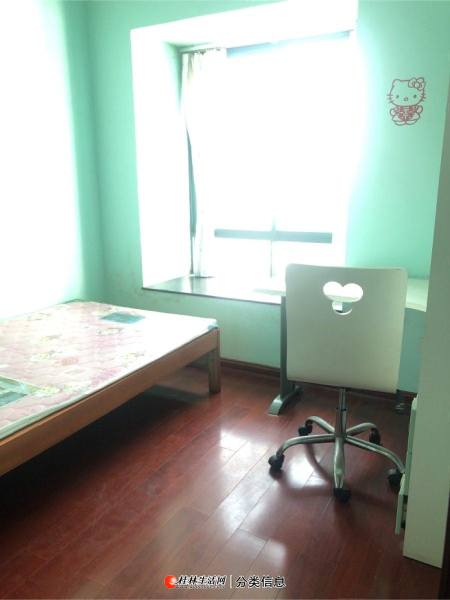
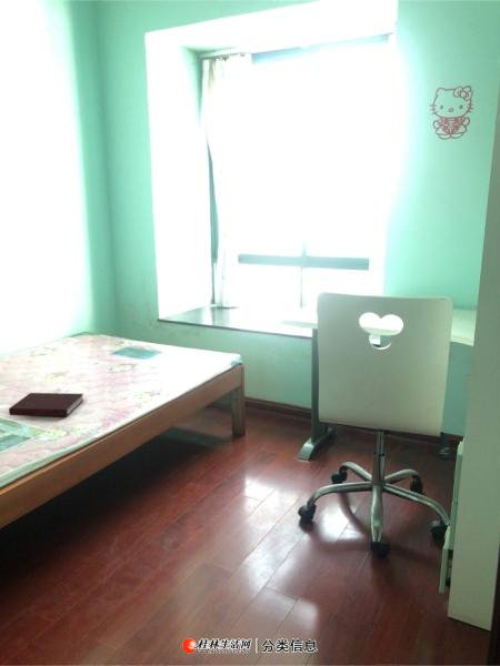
+ notebook [8,392,86,417]
